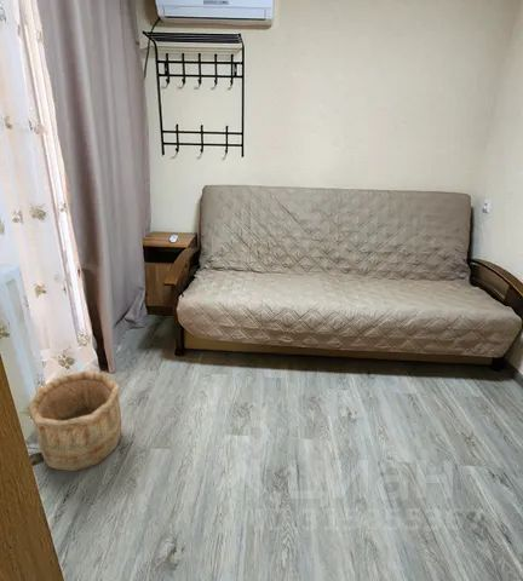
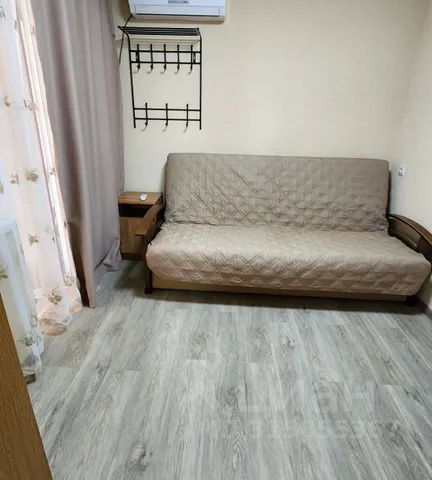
- wooden bucket [25,369,122,472]
